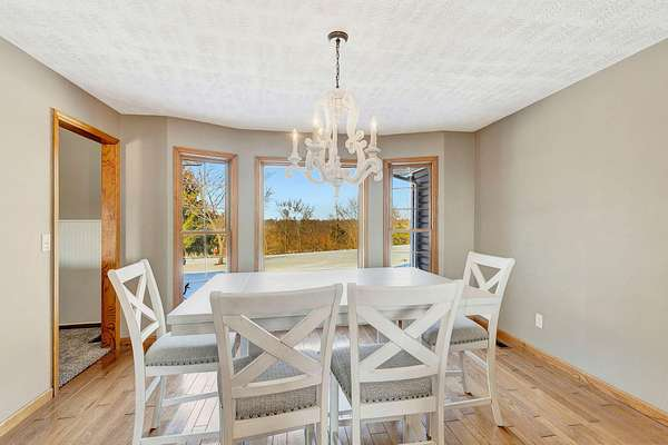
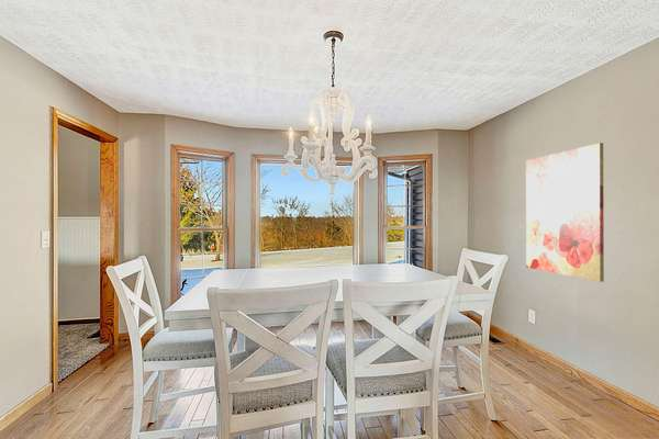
+ wall art [525,142,605,283]
